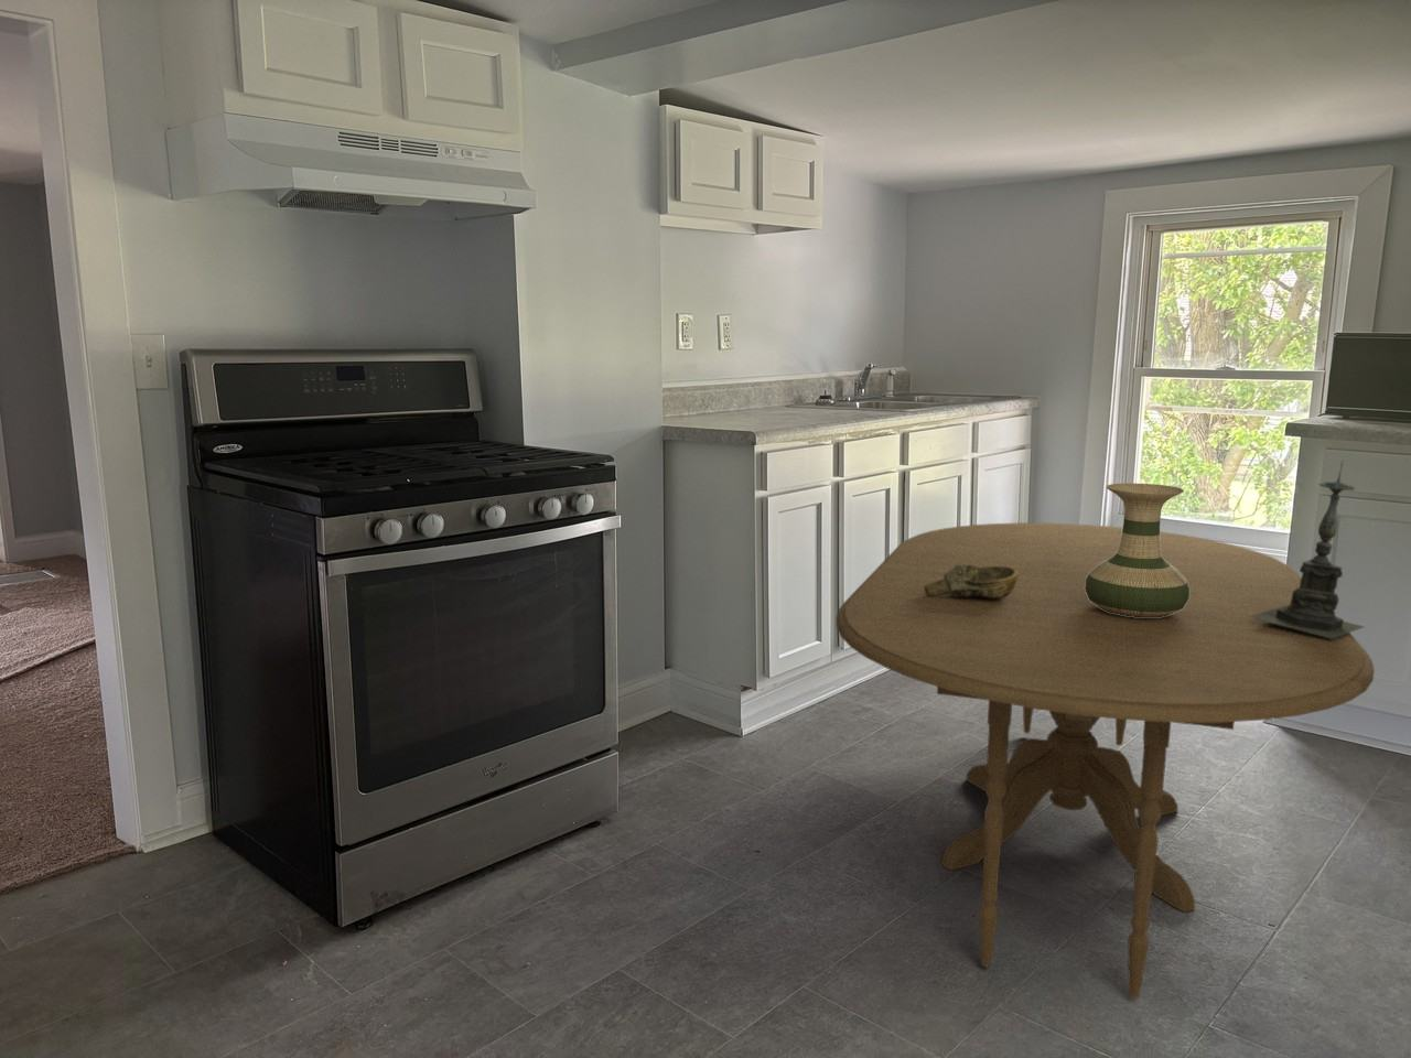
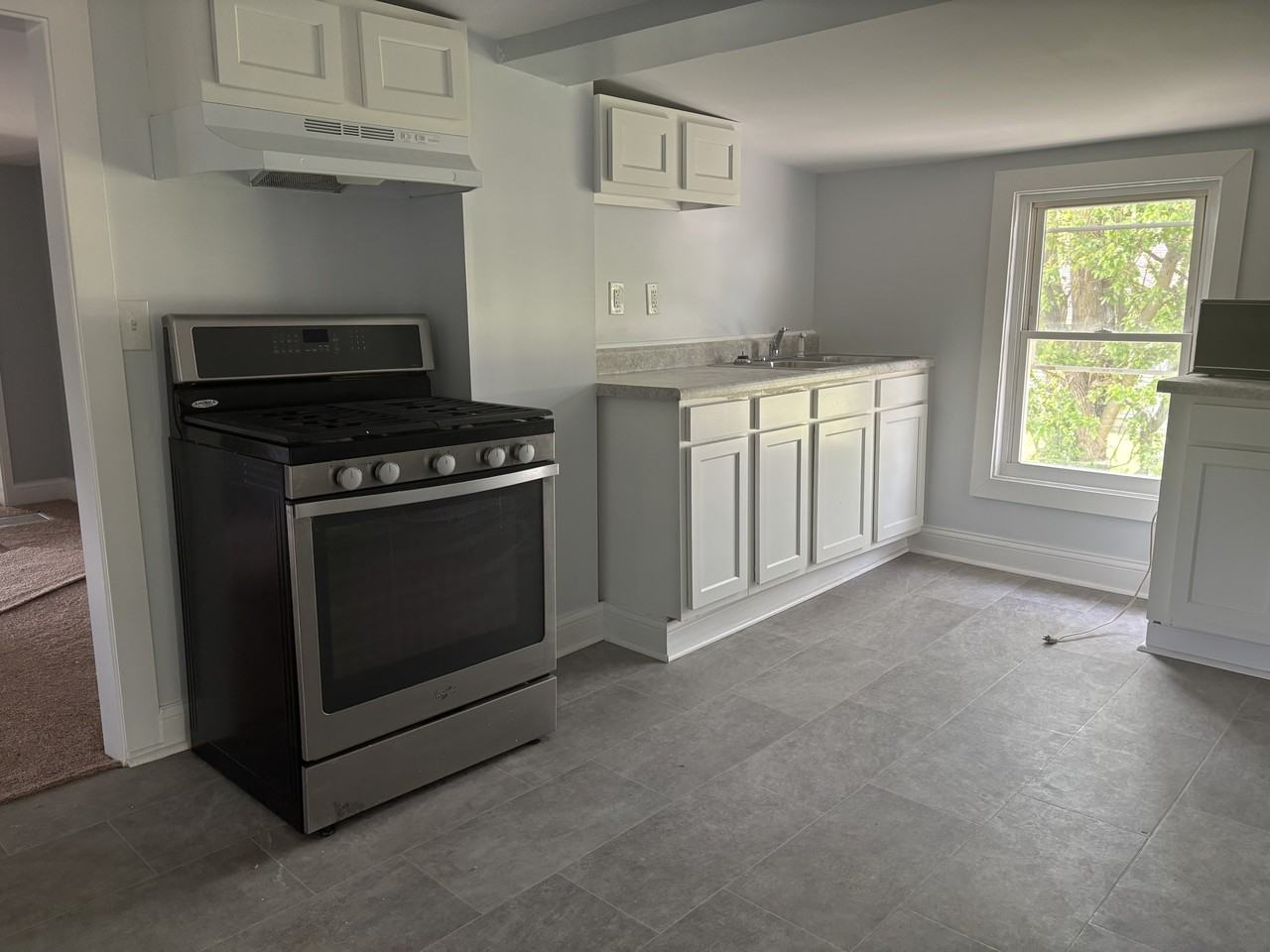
- decorative bowl [924,566,1019,599]
- dining table [835,521,1375,999]
- candle holder [1249,460,1365,639]
- vase [1084,482,1190,617]
